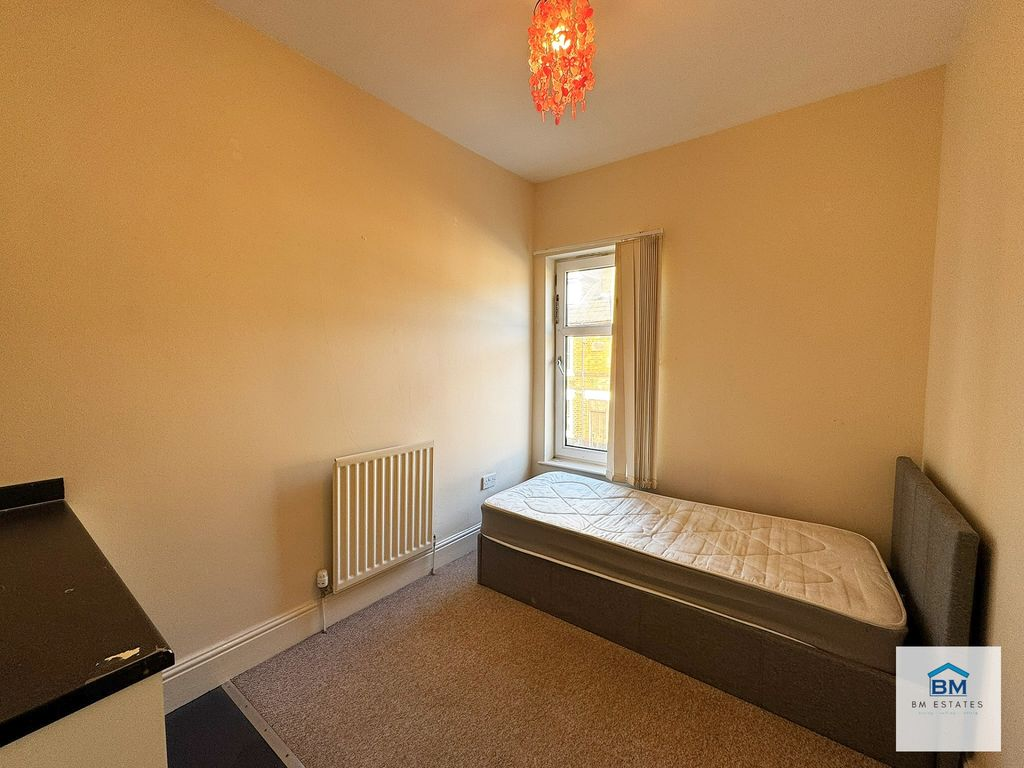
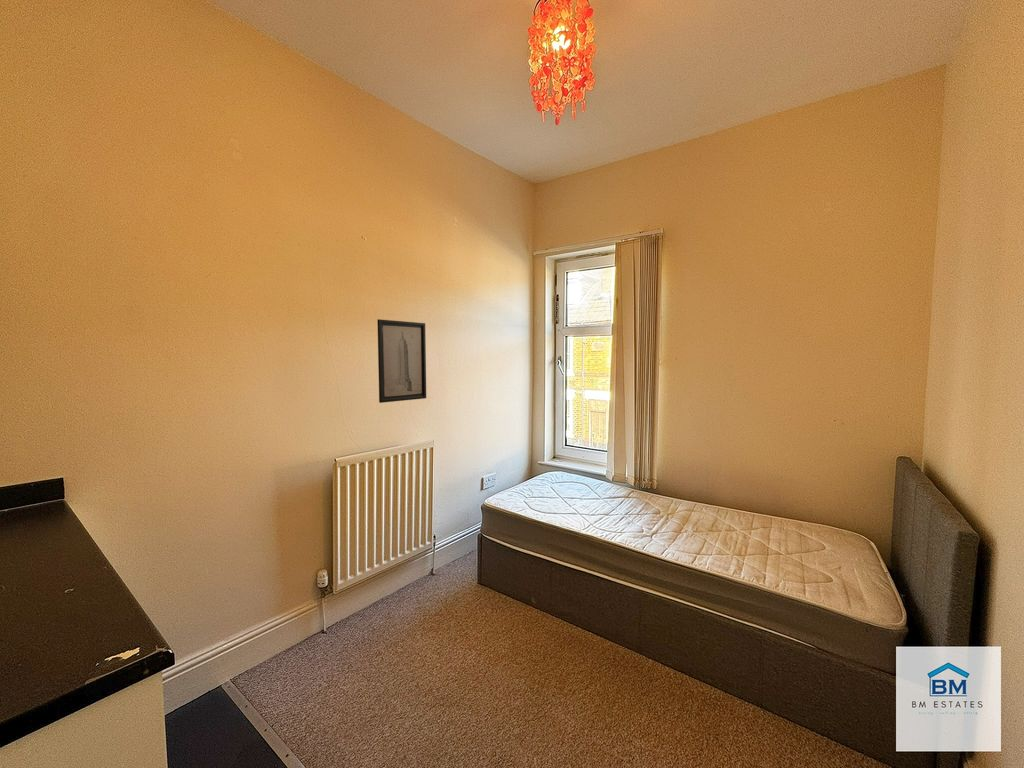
+ wall art [376,318,427,404]
